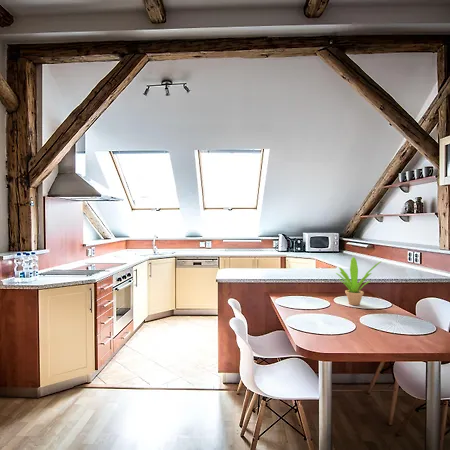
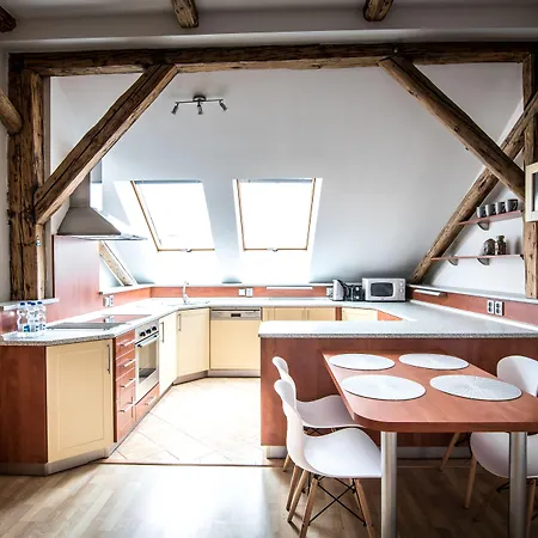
- potted plant [335,256,383,306]
